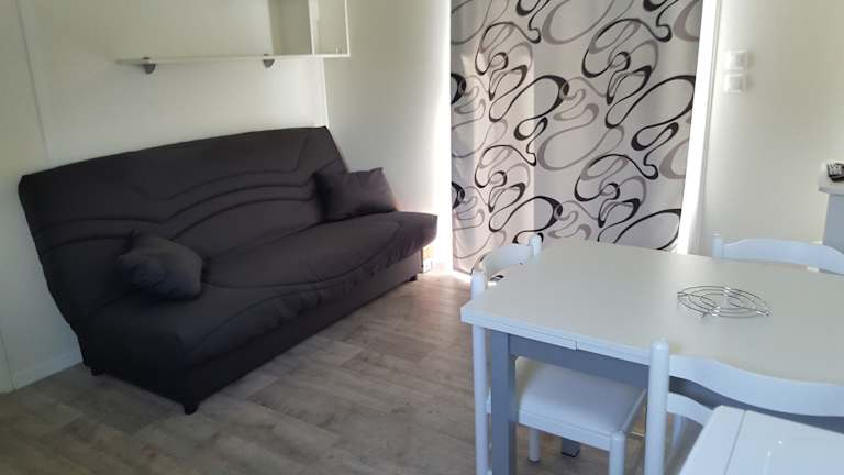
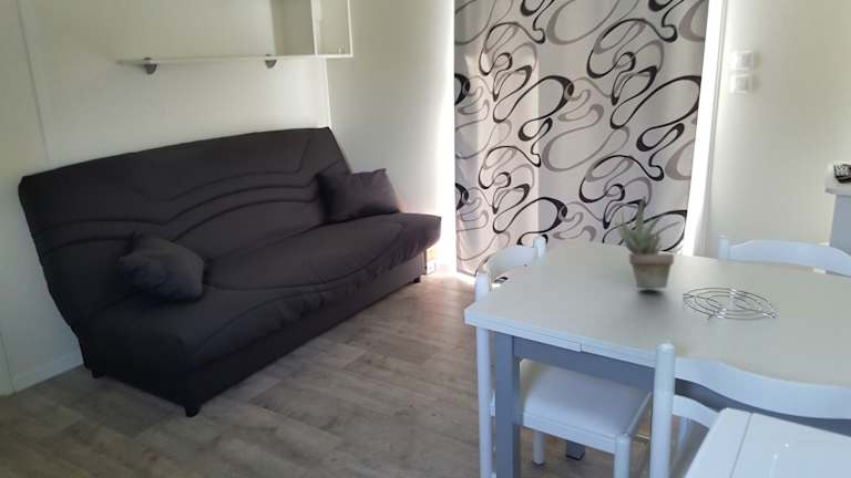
+ succulent plant [614,195,681,290]
